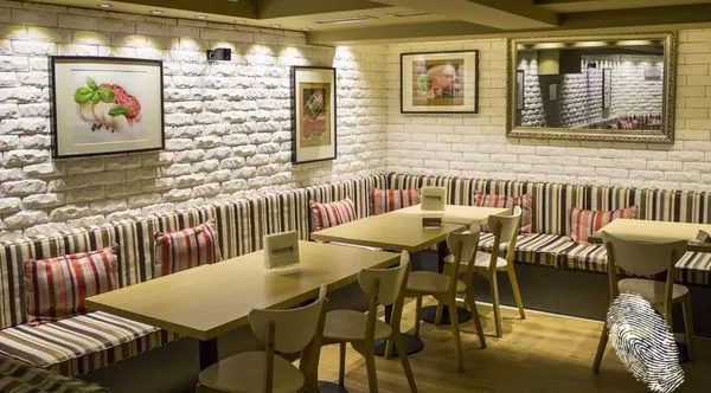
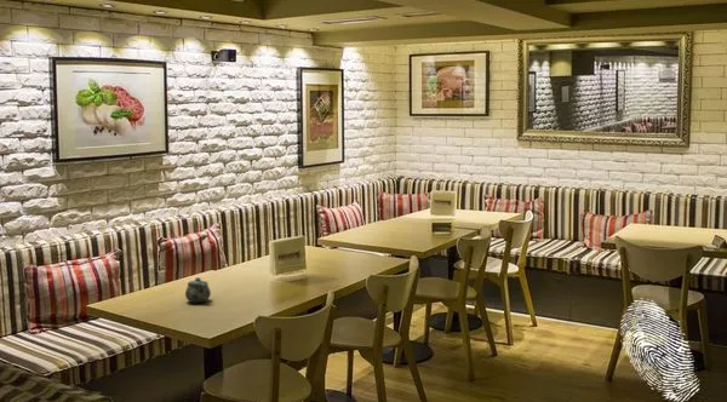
+ chinaware [184,276,212,304]
